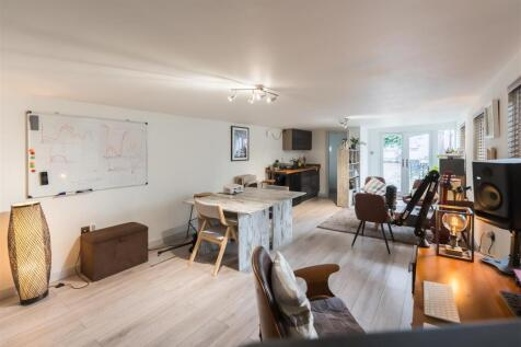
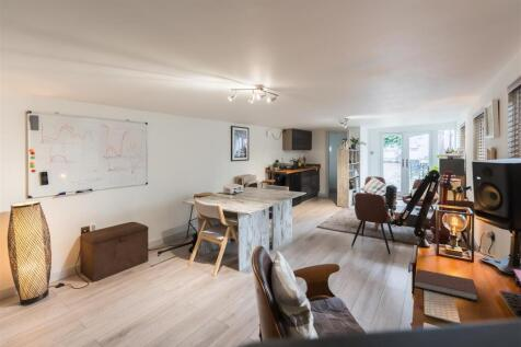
+ notebook [414,268,478,302]
